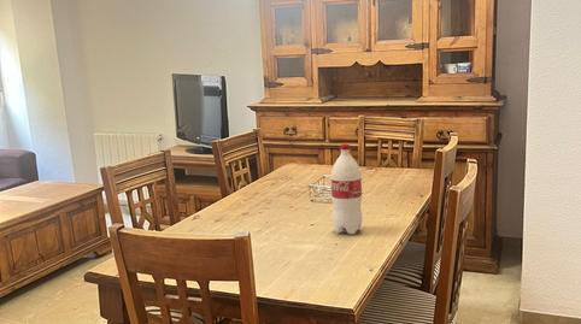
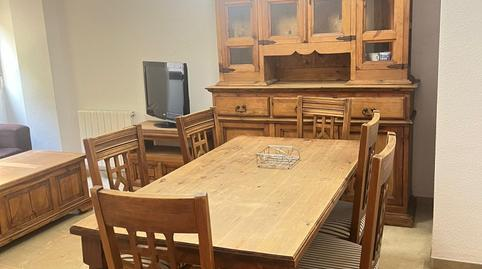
- bottle [330,143,364,235]
